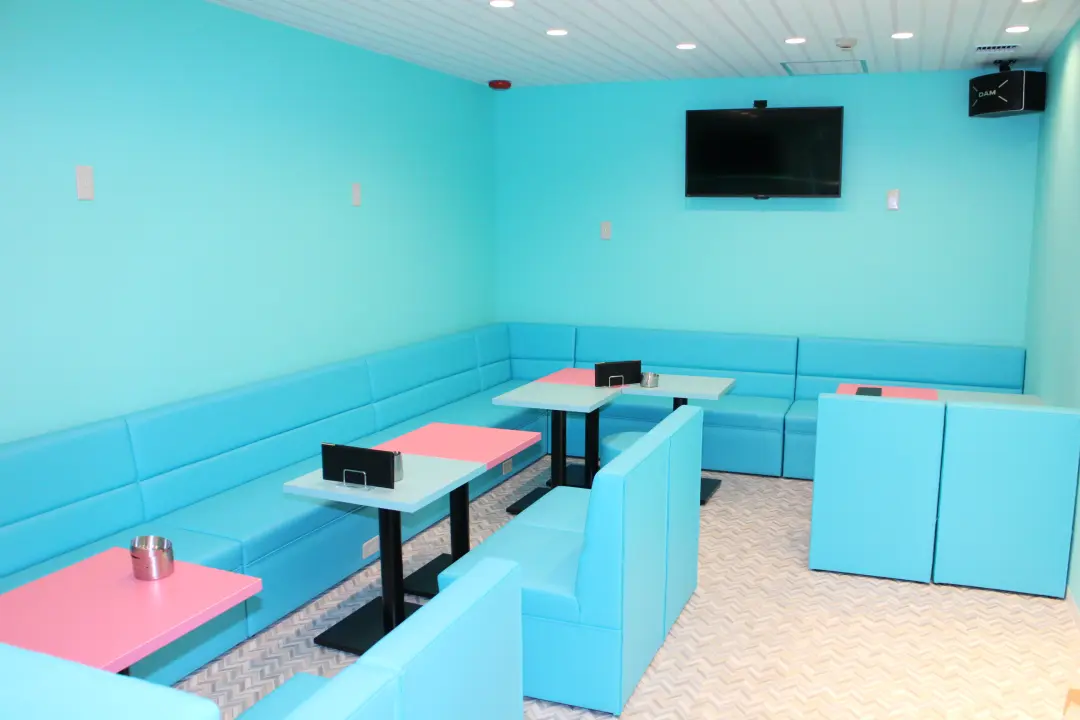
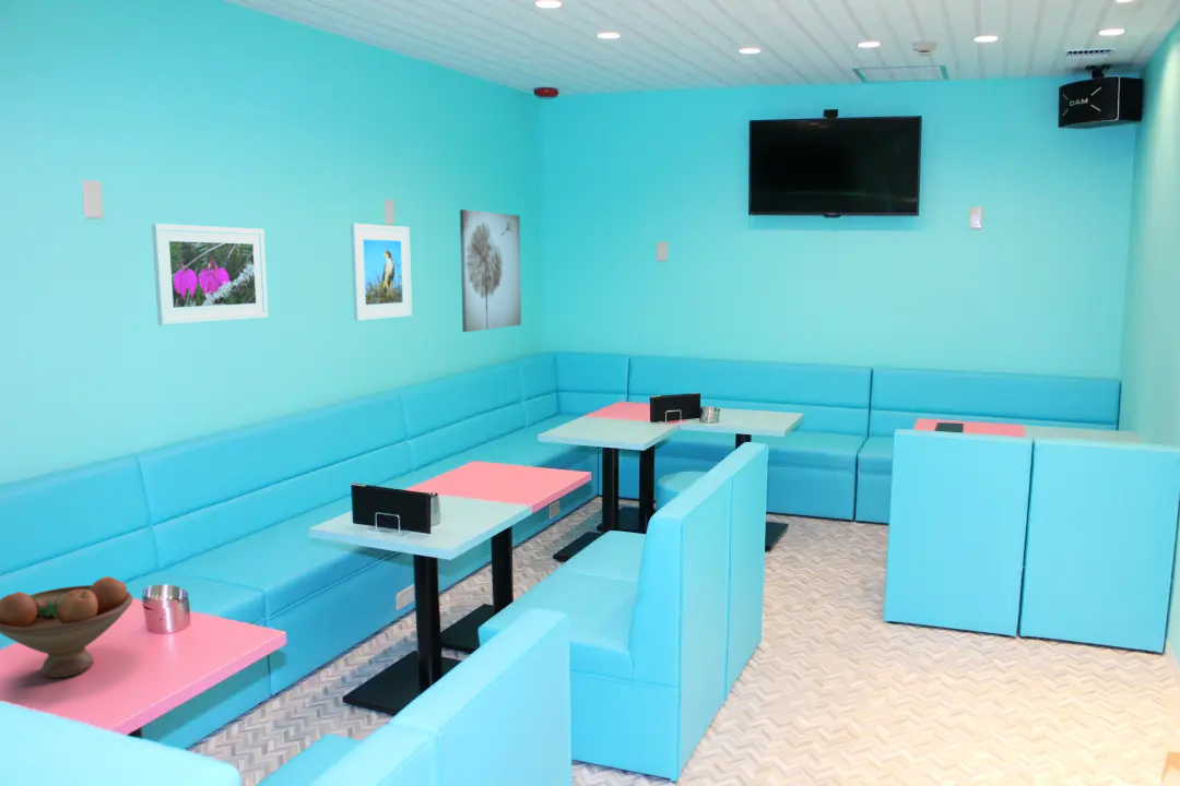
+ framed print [350,223,413,322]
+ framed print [151,223,269,326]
+ fruit bowl [0,575,133,679]
+ wall art [459,209,522,333]
